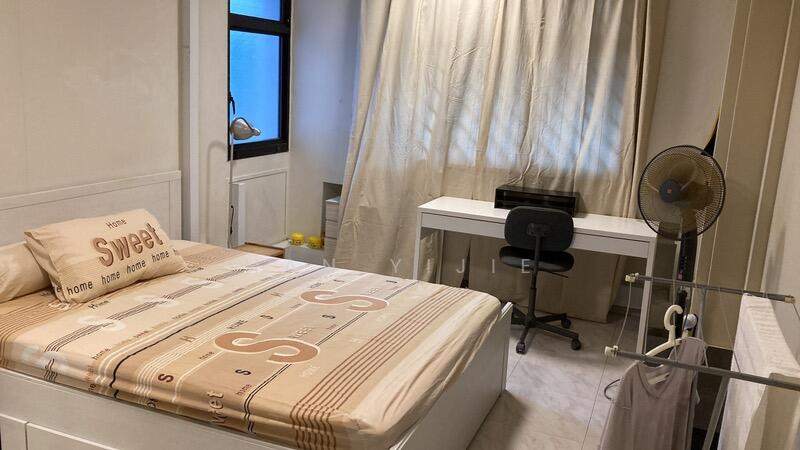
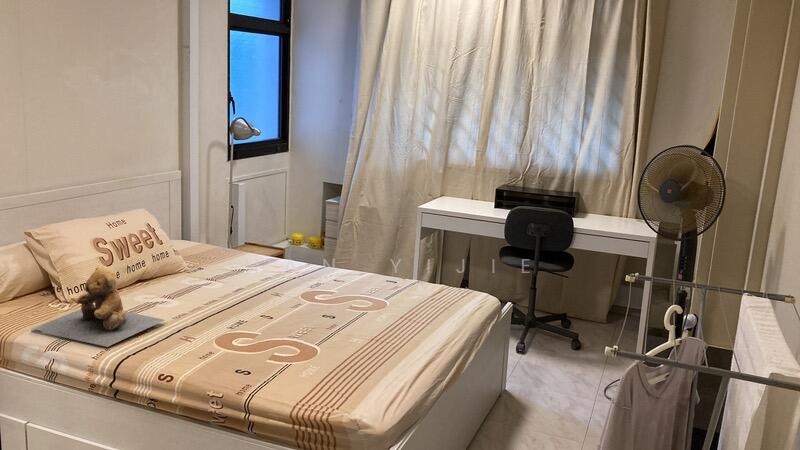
+ teddy bear [30,266,165,348]
